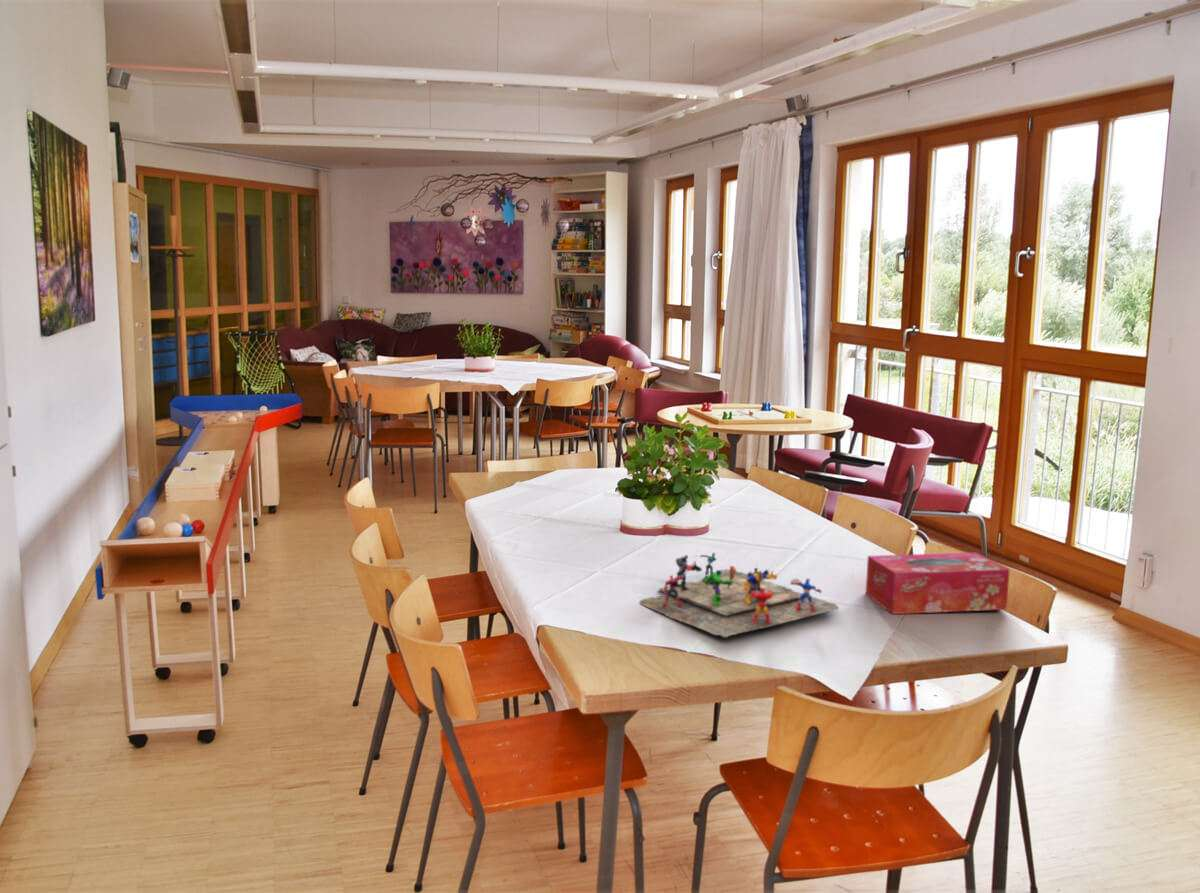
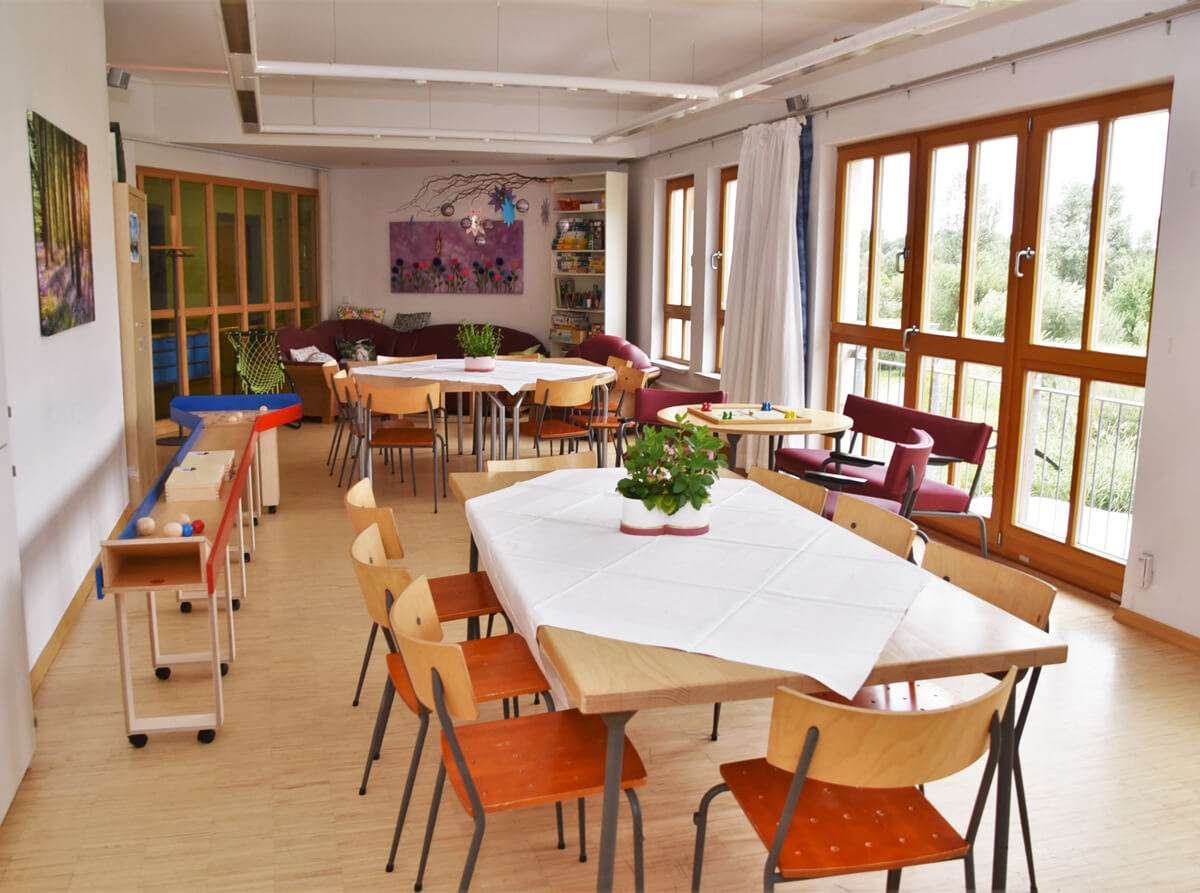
- board game [637,552,840,638]
- tissue box [865,552,1011,615]
